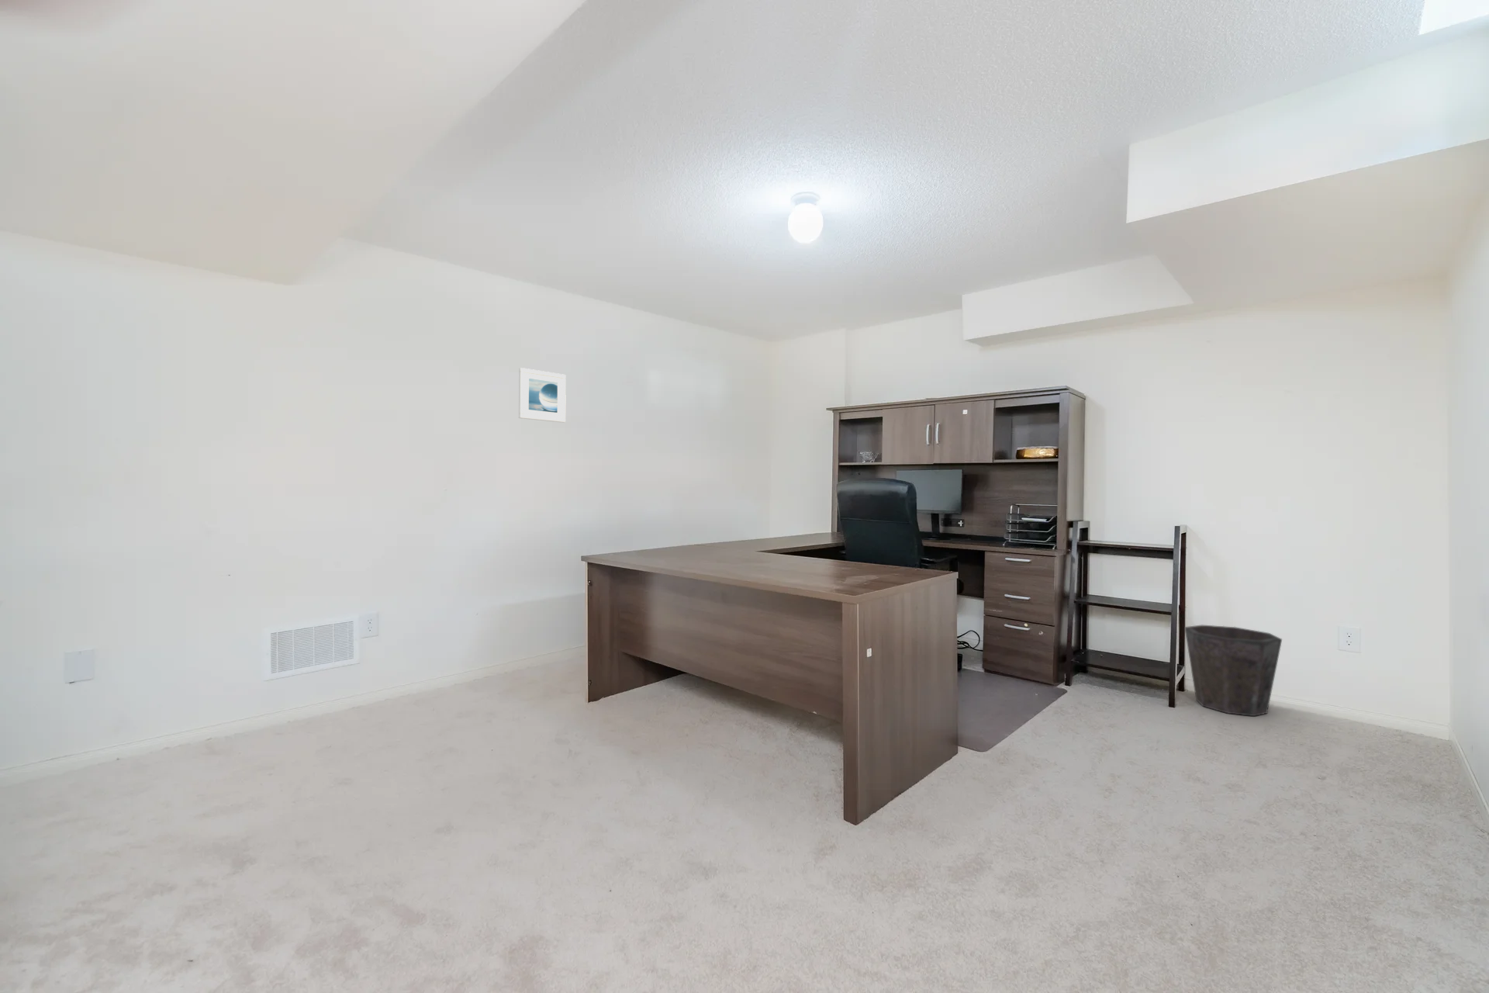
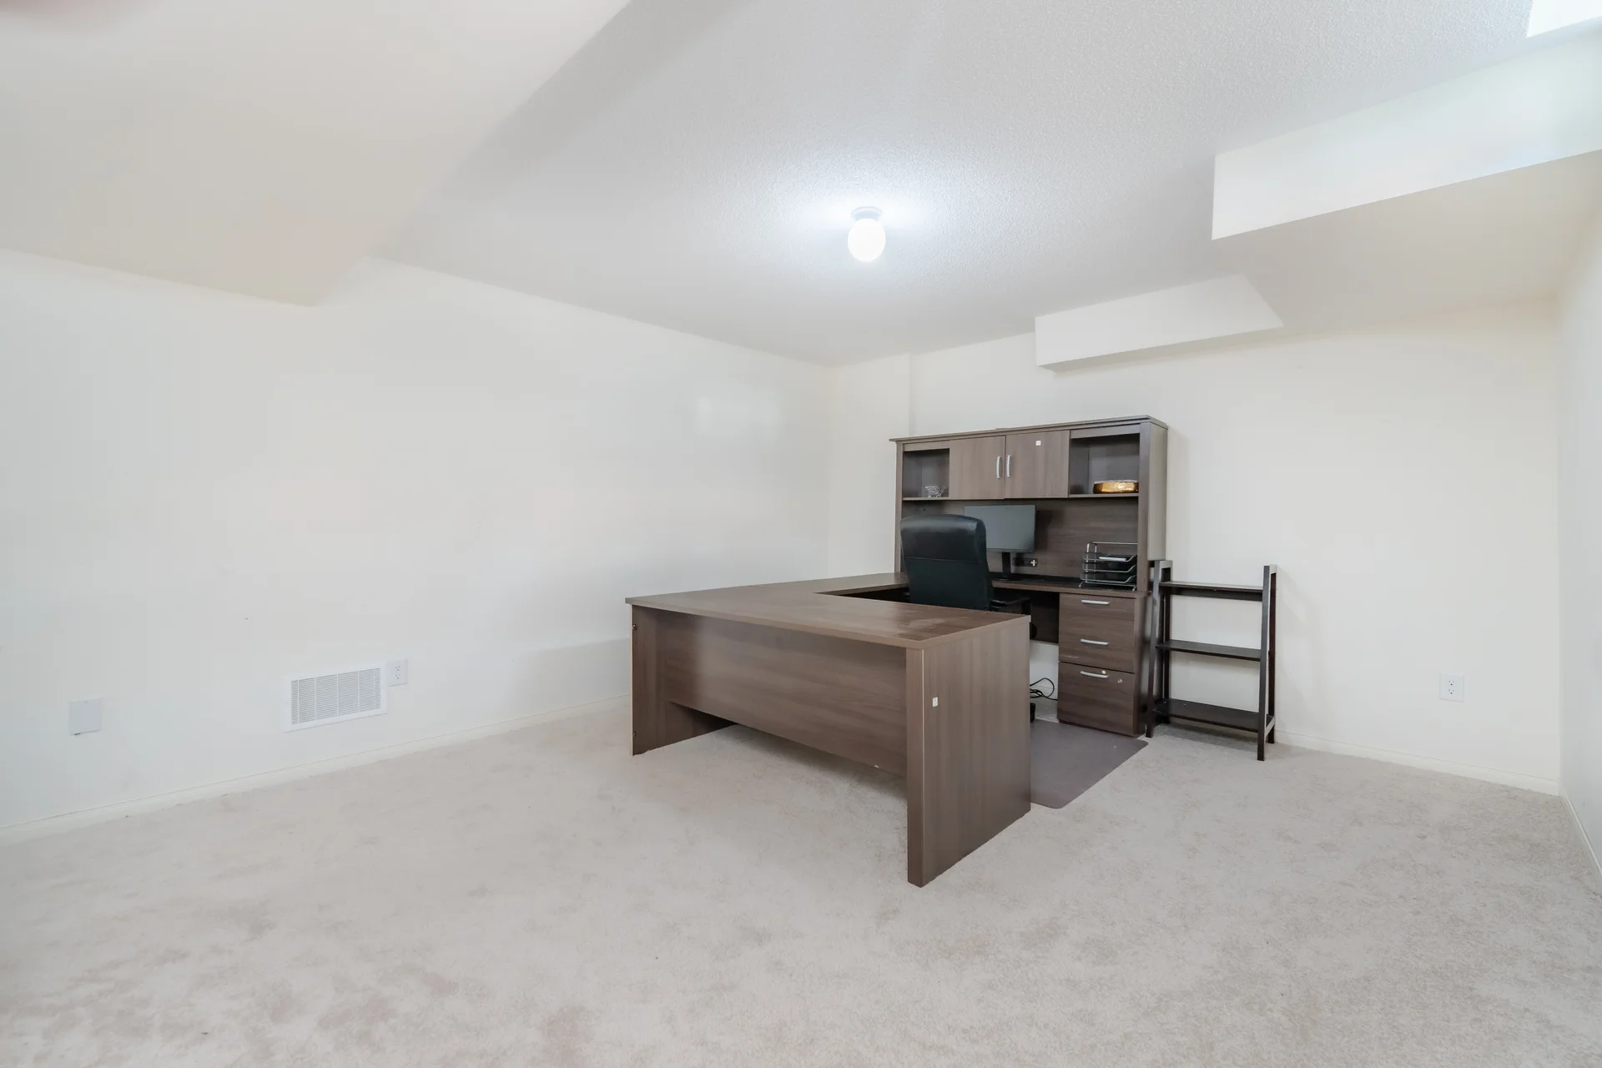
- waste bin [1183,624,1283,717]
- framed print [518,367,567,423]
